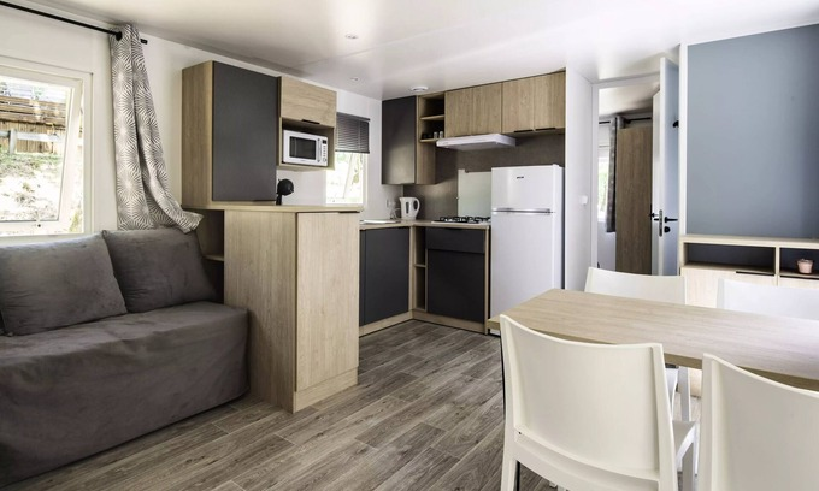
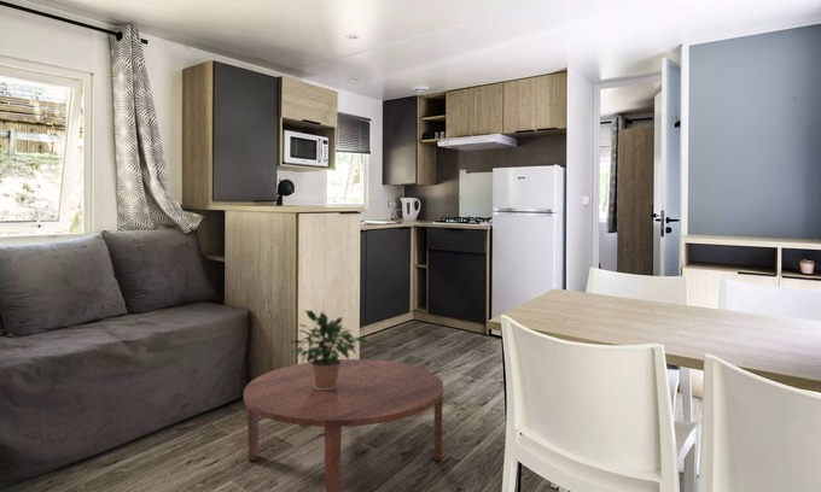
+ coffee table [243,358,444,492]
+ potted plant [289,309,368,390]
